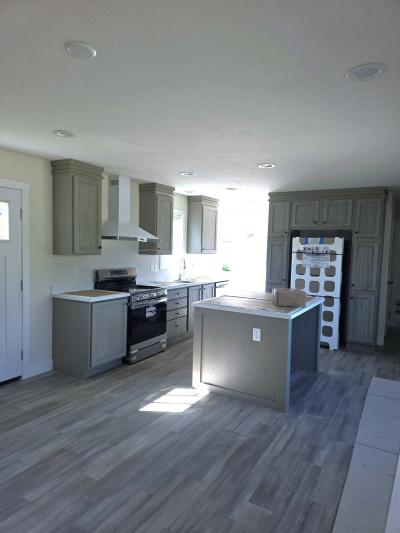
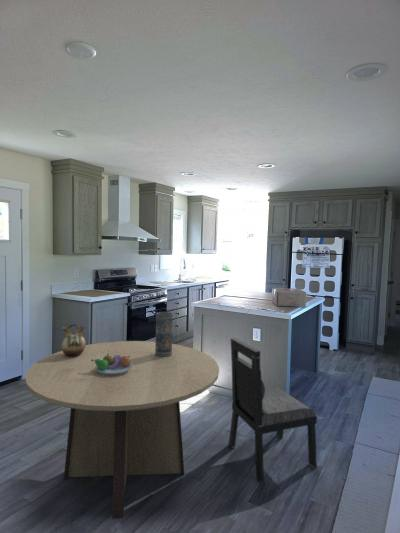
+ vase [155,311,174,357]
+ fruit bowl [91,353,133,375]
+ dining table [24,340,220,519]
+ ceramic pitcher [60,323,87,357]
+ chair [228,337,318,482]
